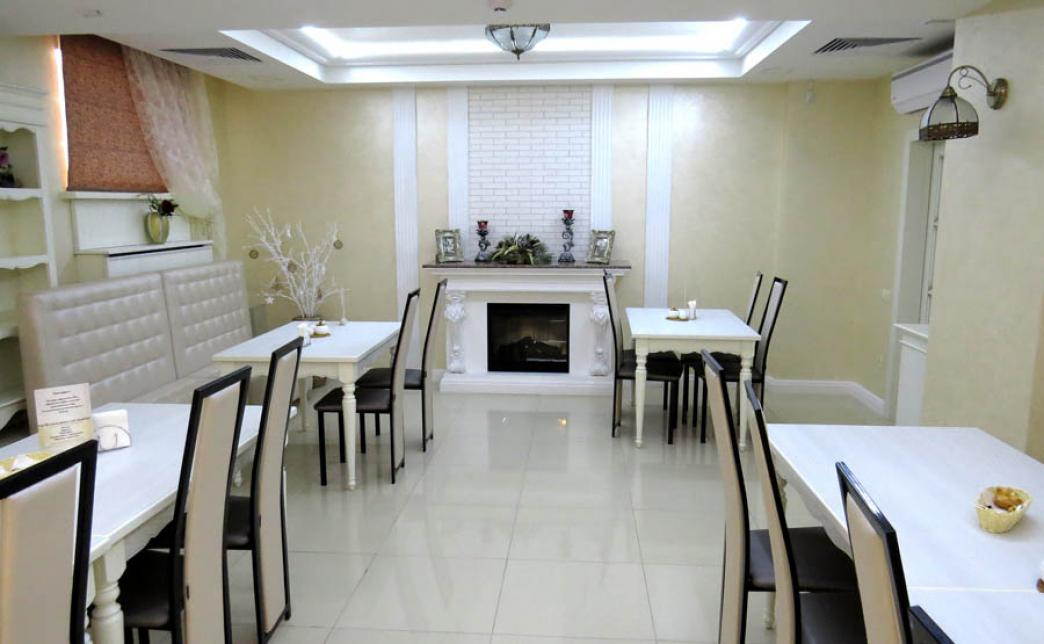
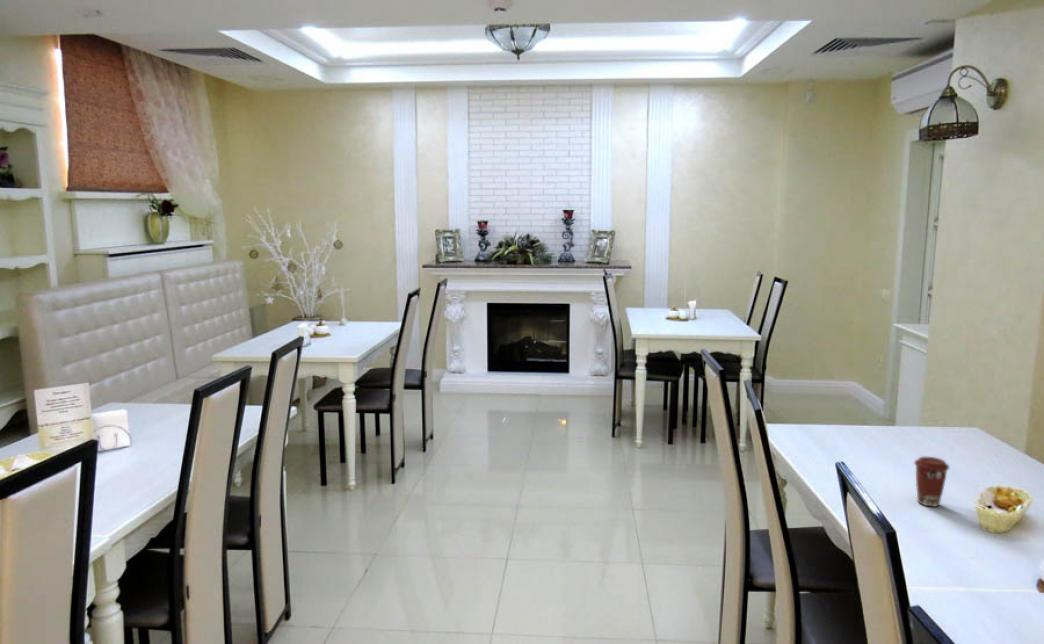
+ coffee cup [913,456,950,508]
